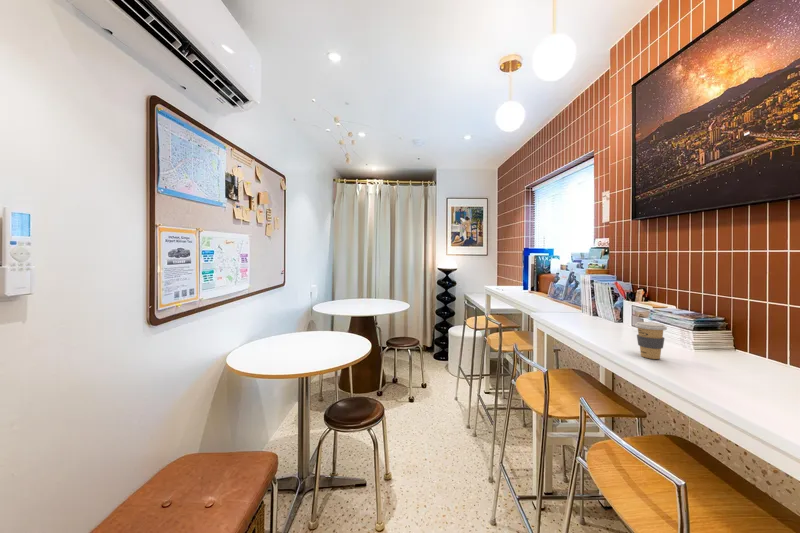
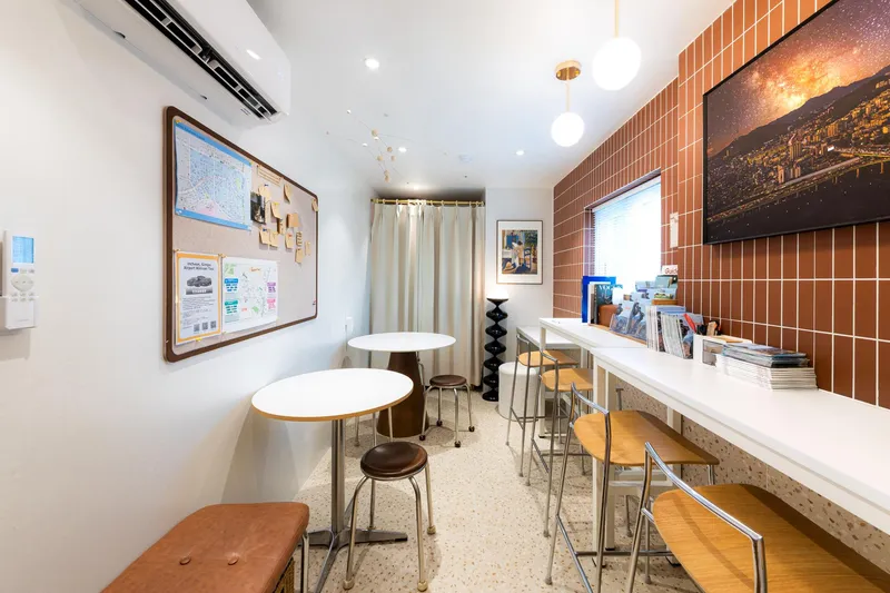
- coffee cup [634,321,668,360]
